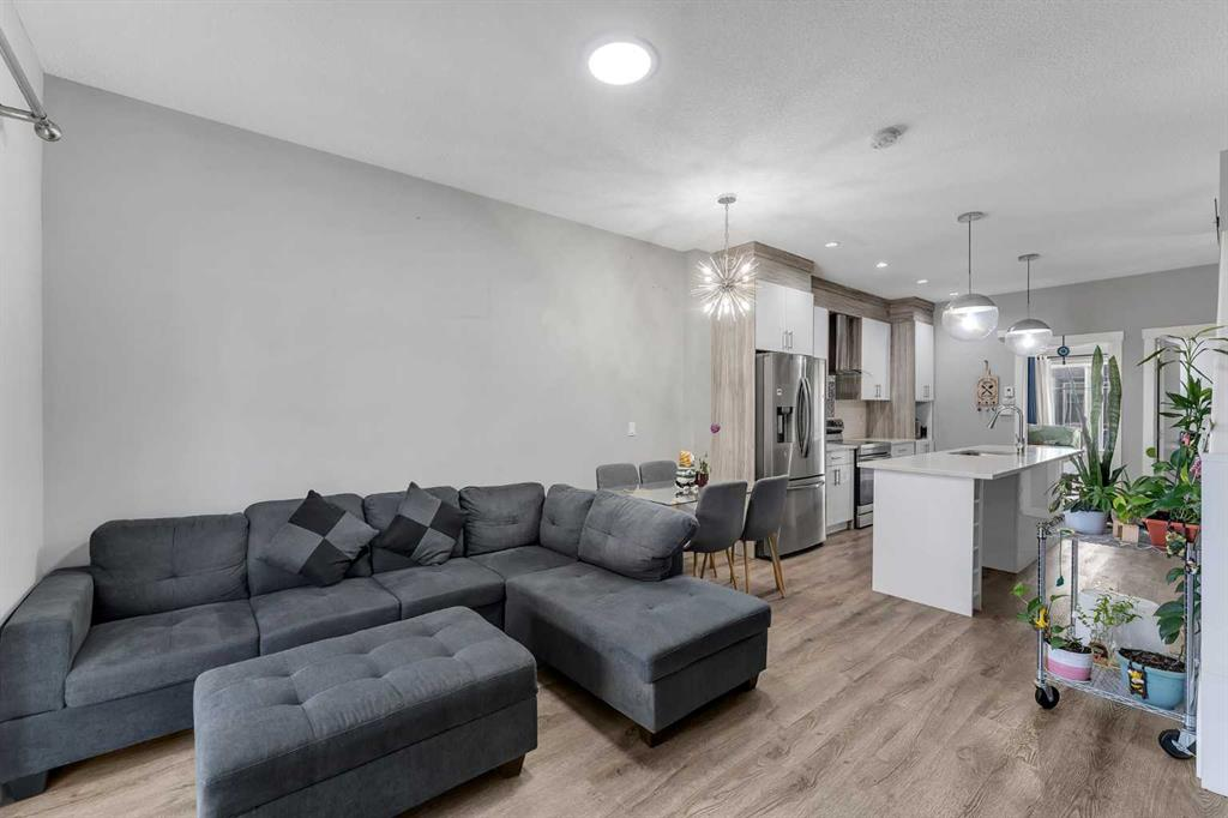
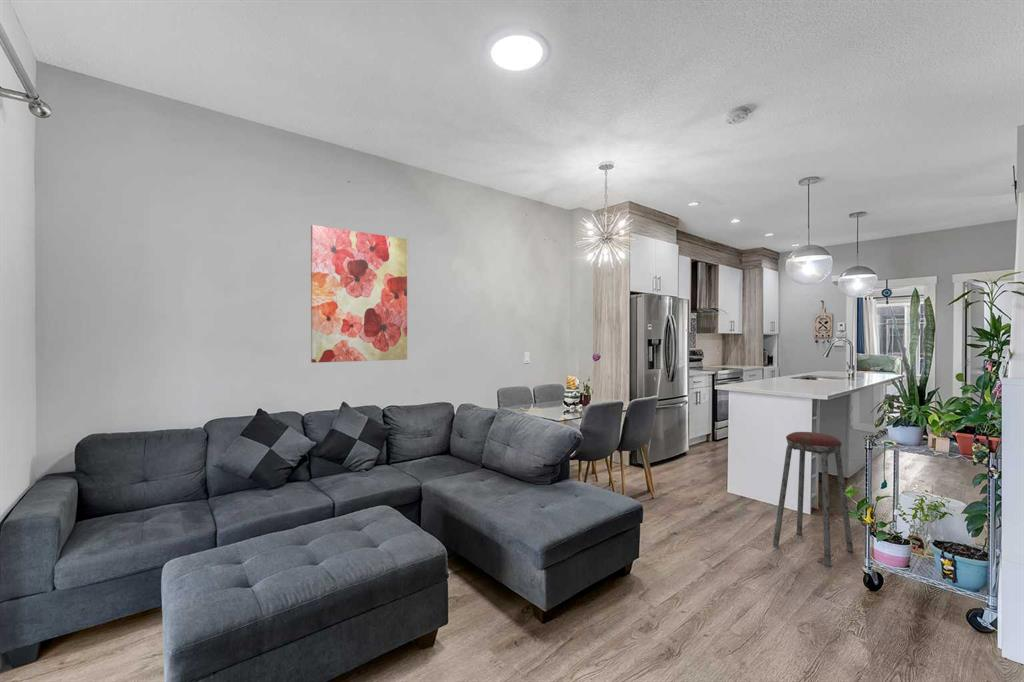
+ music stool [772,431,854,567]
+ wall art [310,224,408,364]
